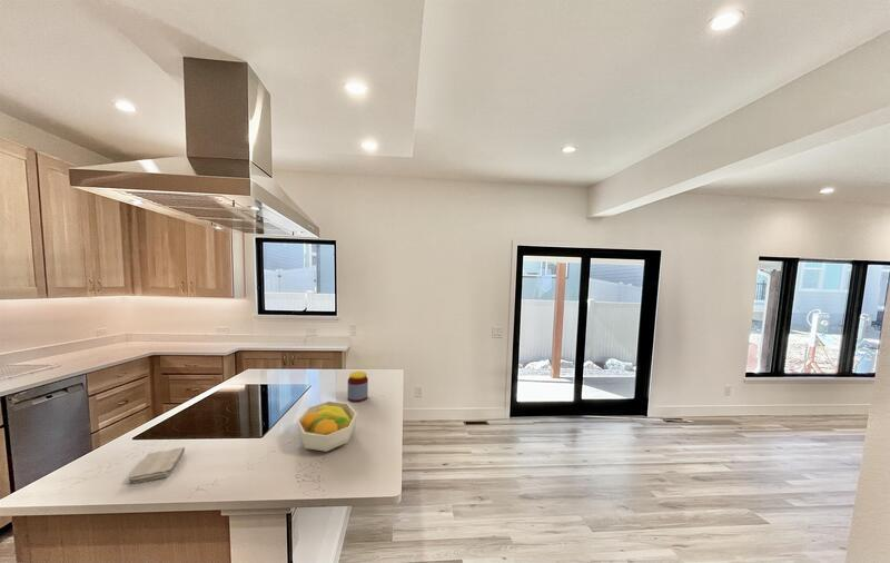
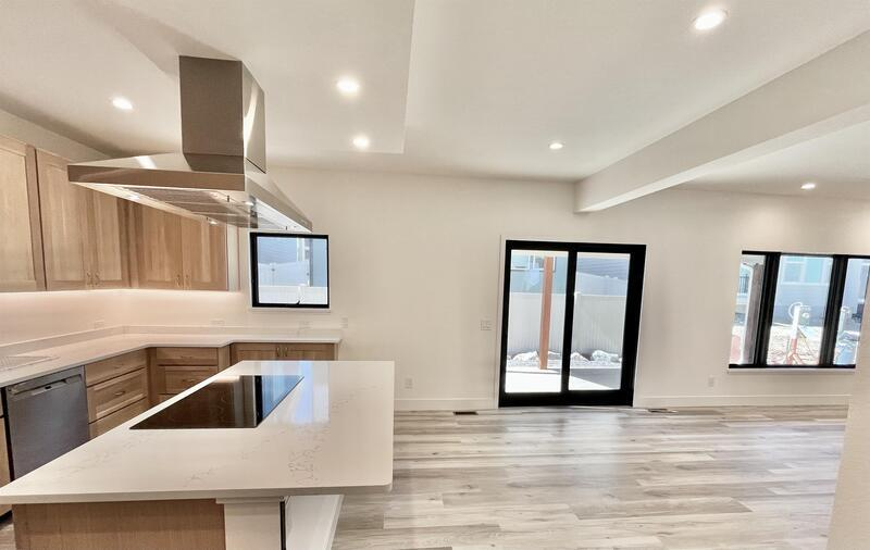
- jar [346,371,369,403]
- fruit bowl [296,399,358,453]
- washcloth [127,446,186,485]
